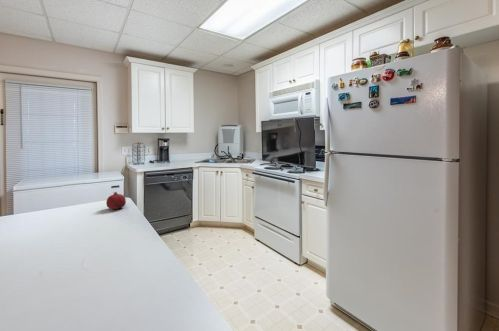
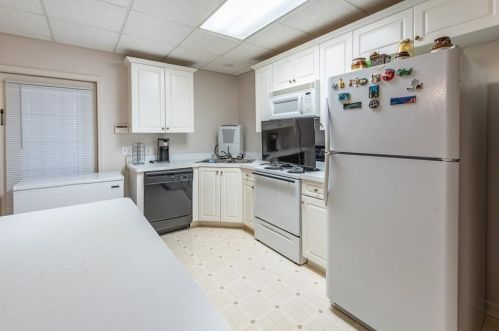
- fruit [105,191,127,210]
